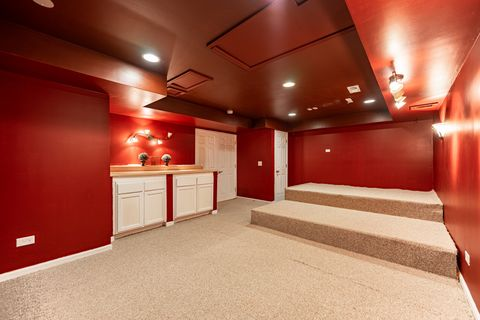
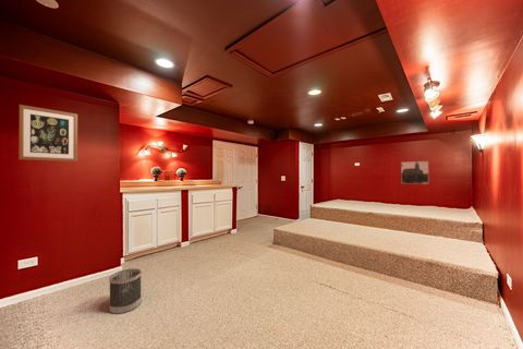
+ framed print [400,160,429,185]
+ wastebasket [108,267,143,315]
+ wall art [17,104,78,163]
